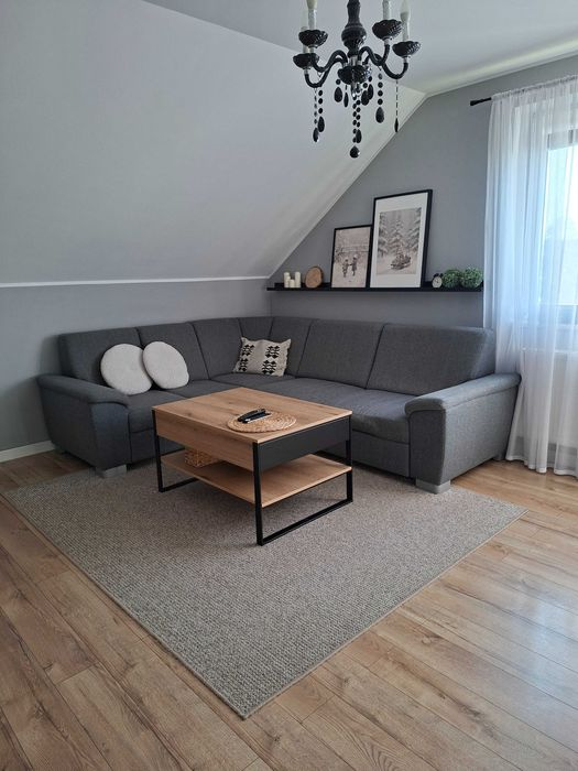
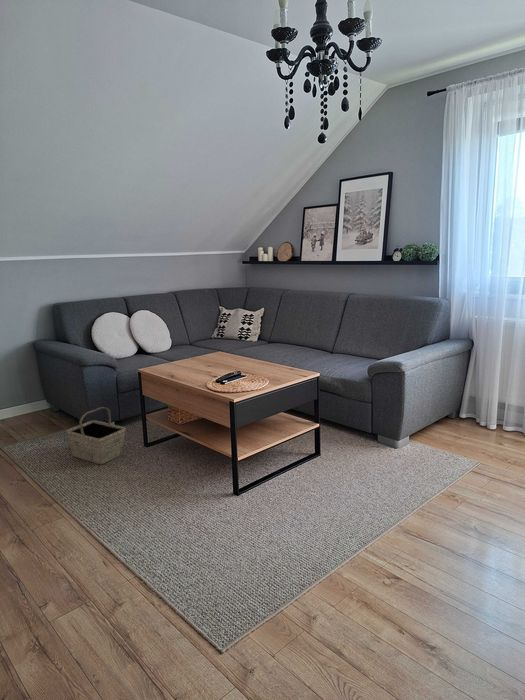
+ basket [65,406,127,465]
